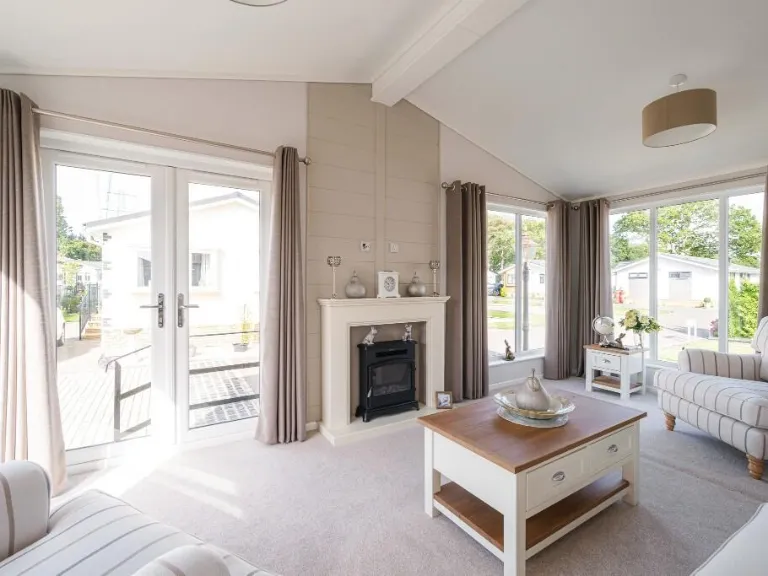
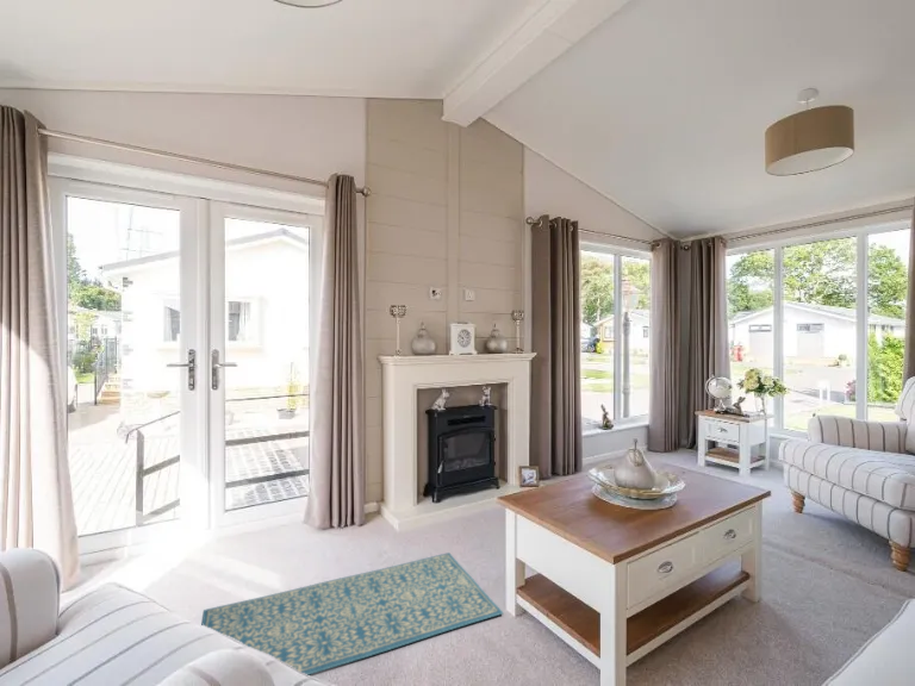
+ rug [200,551,505,676]
